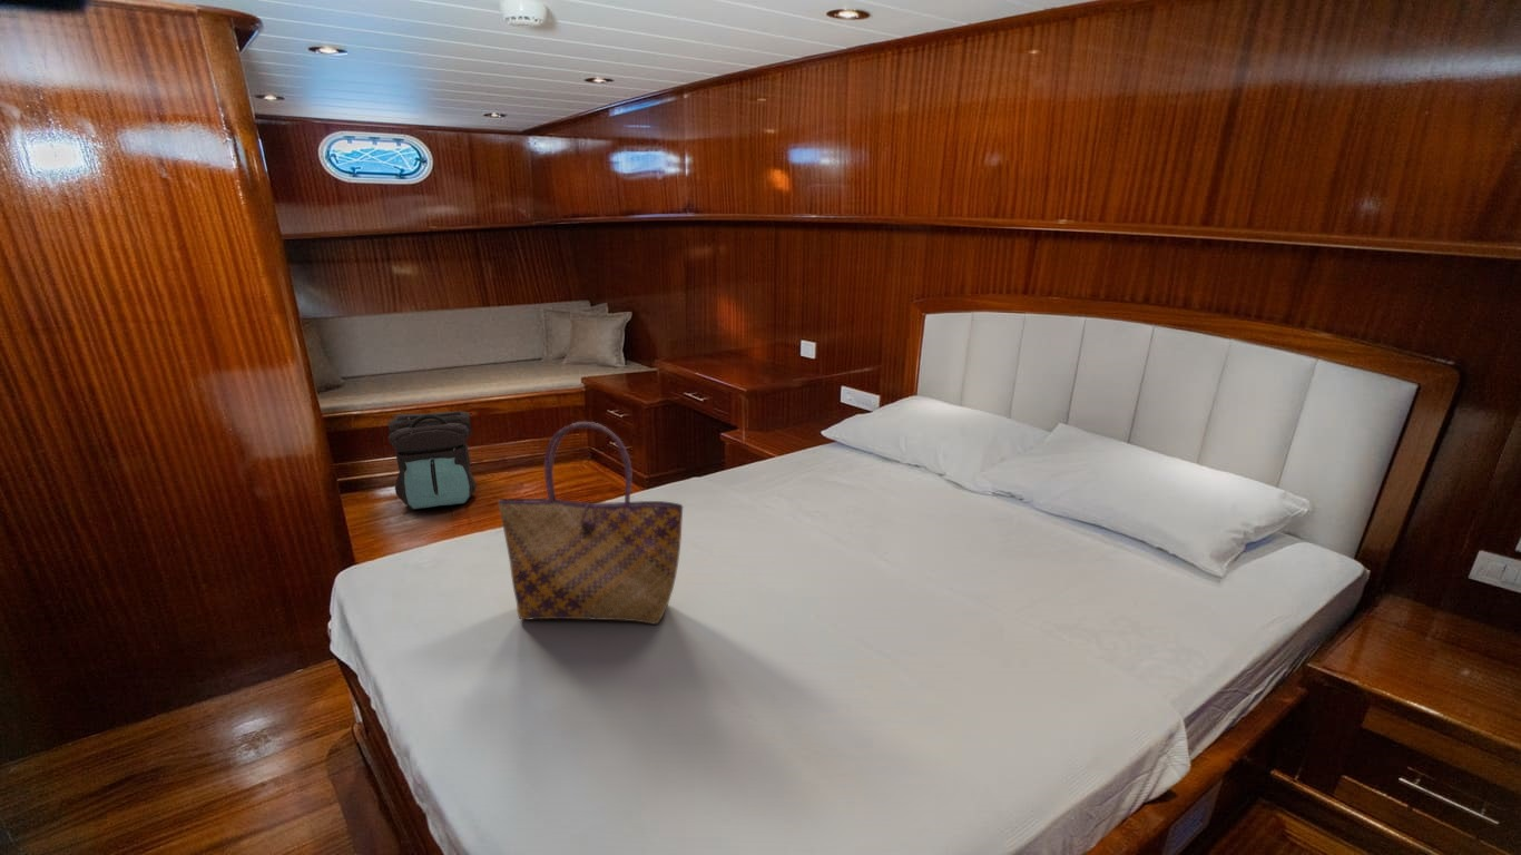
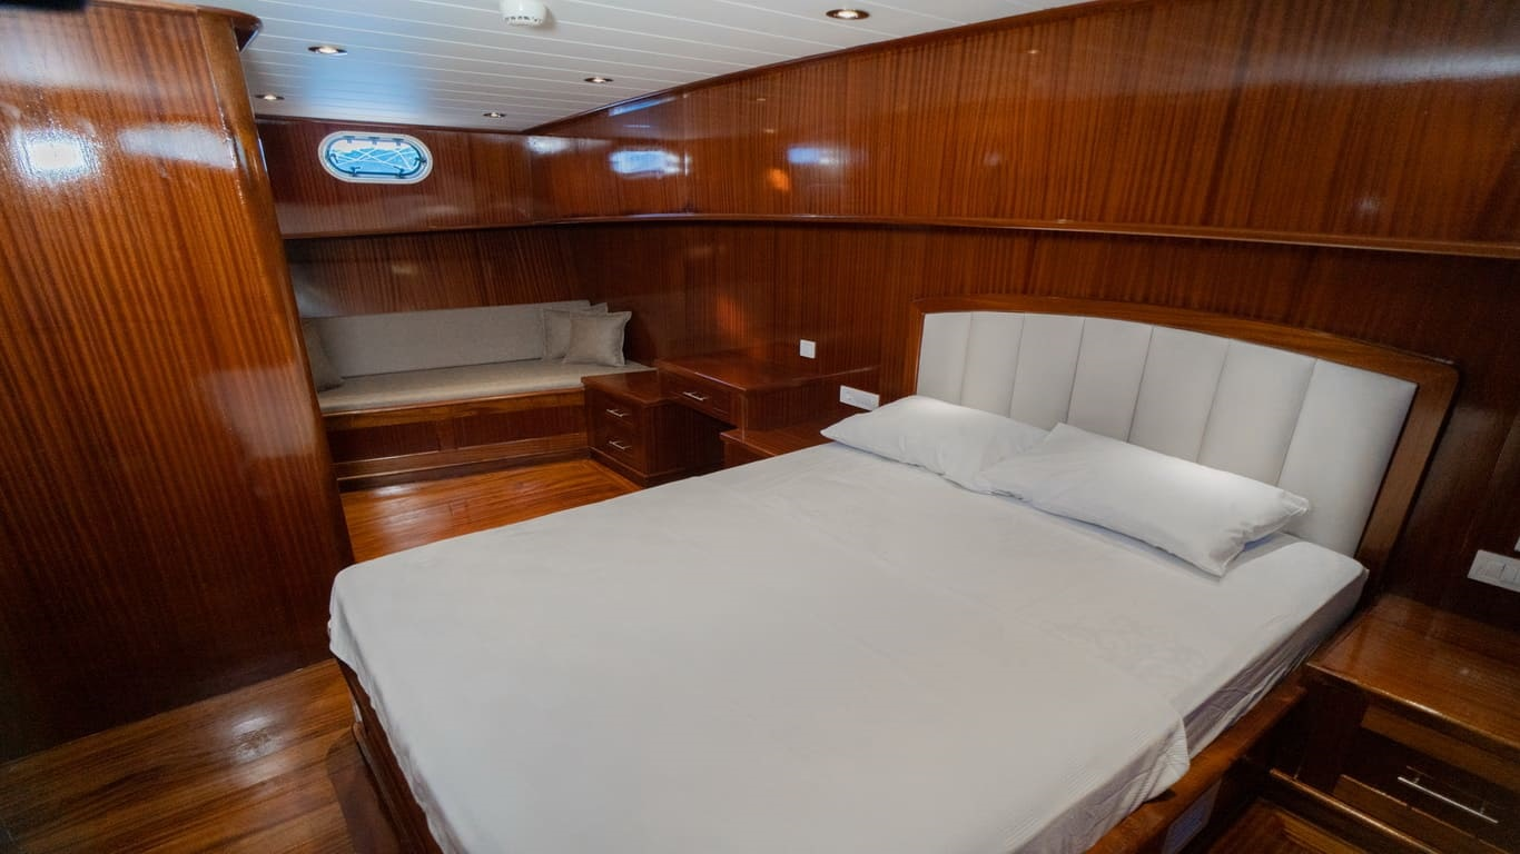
- tote bag [497,421,684,626]
- backpack [387,410,478,511]
